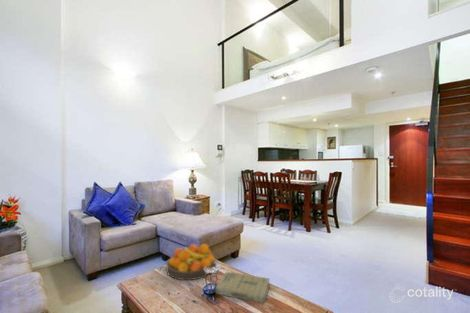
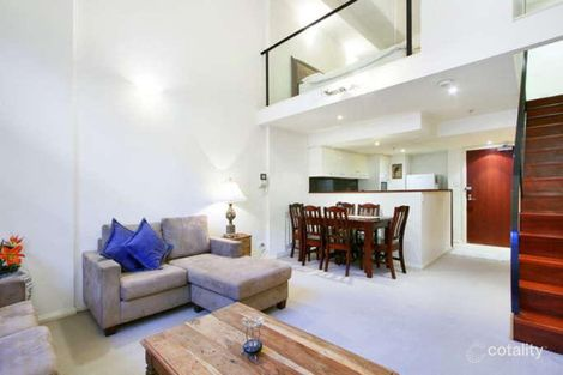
- fruit bowl [165,243,216,281]
- book [215,271,271,304]
